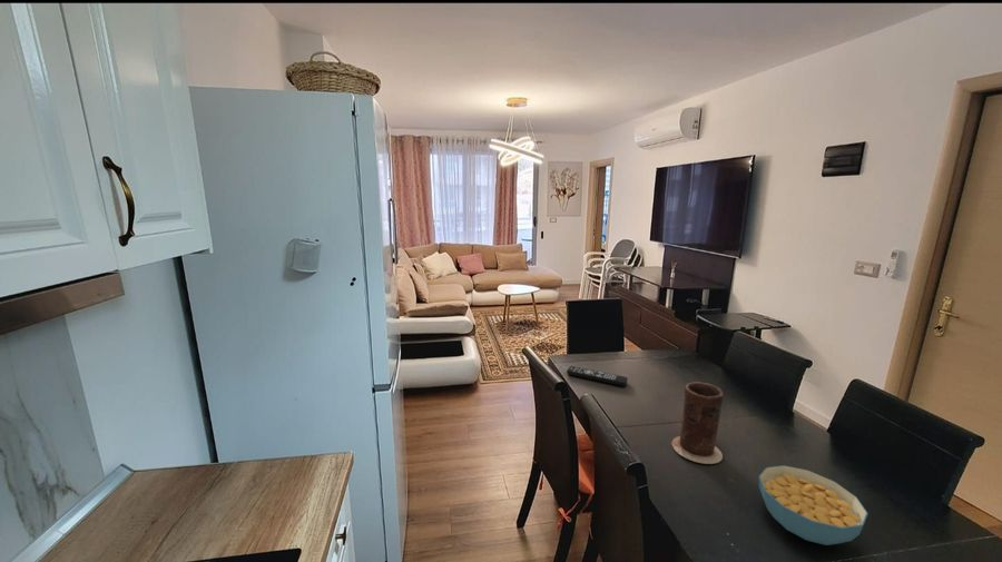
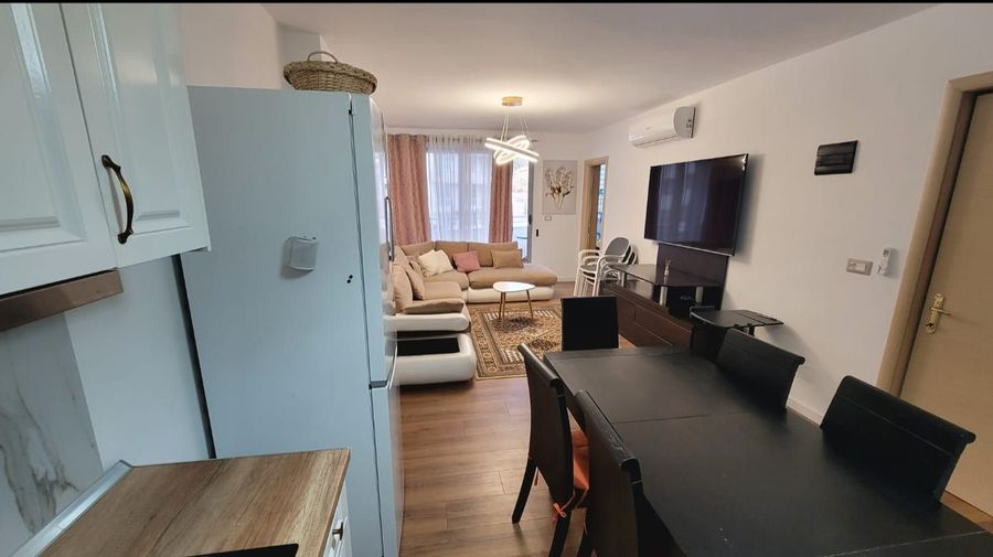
- vase [670,381,725,465]
- cereal bowl [758,464,870,546]
- remote control [566,365,629,387]
